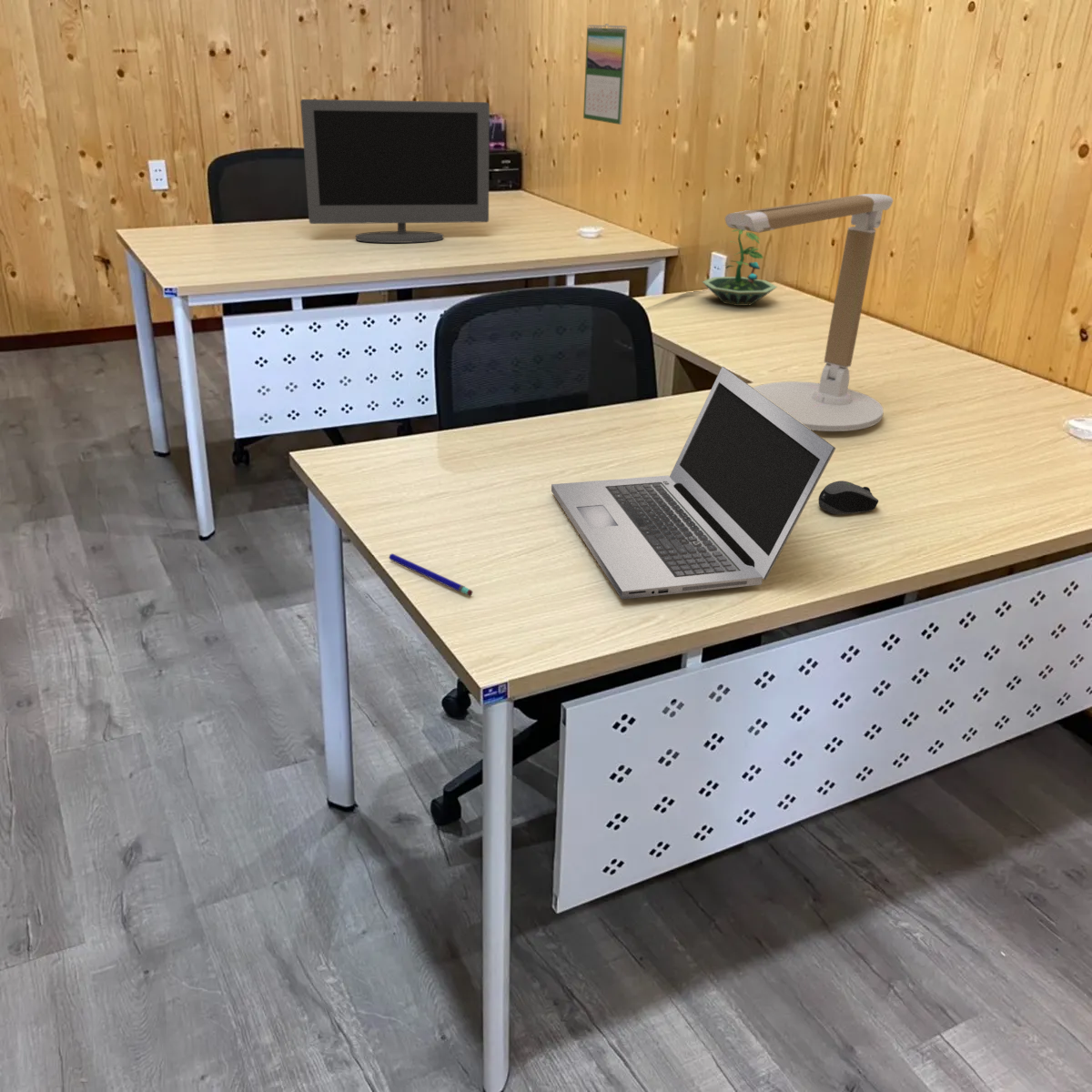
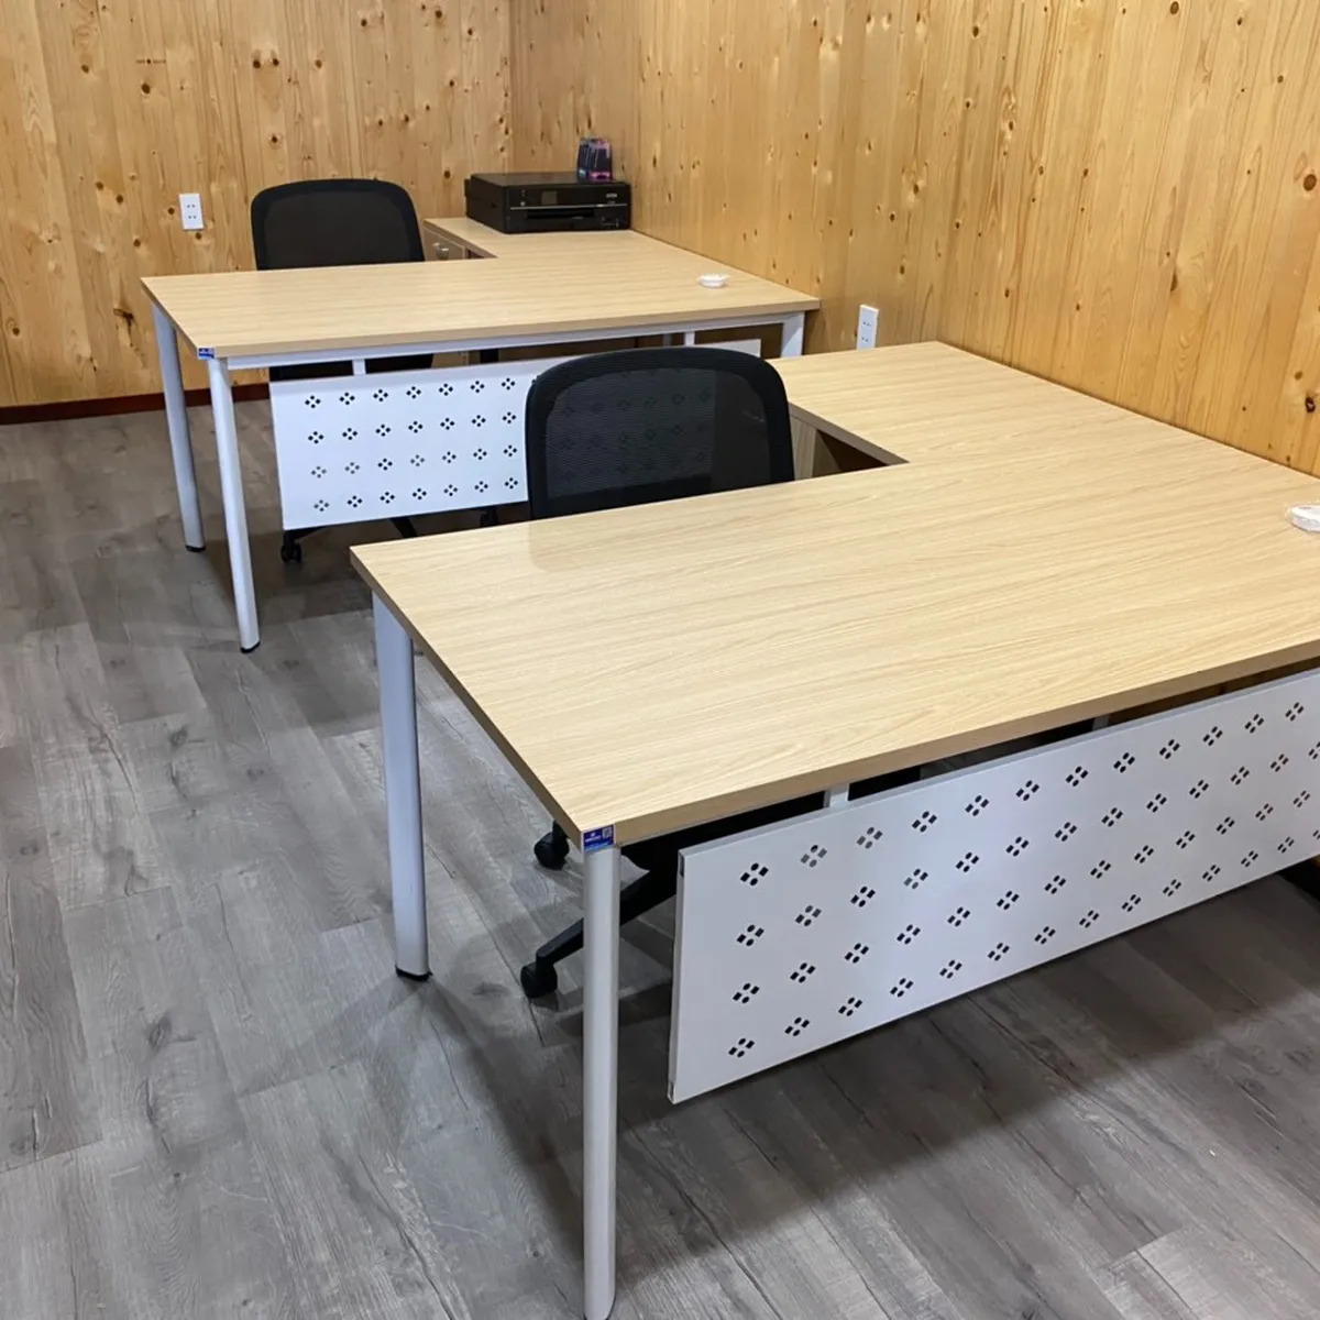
- desk lamp [724,193,894,432]
- laptop [551,366,836,601]
- pen [388,552,473,596]
- calendar [582,23,628,126]
- computer mouse [818,480,879,515]
- monitor [299,98,490,244]
- terrarium [702,228,778,307]
